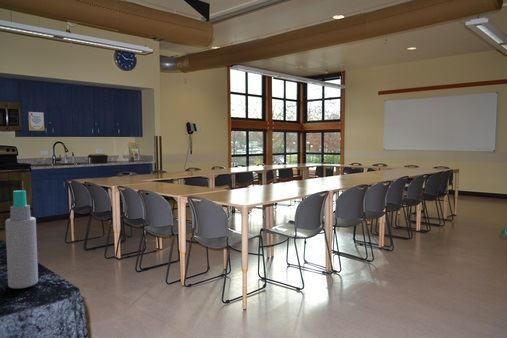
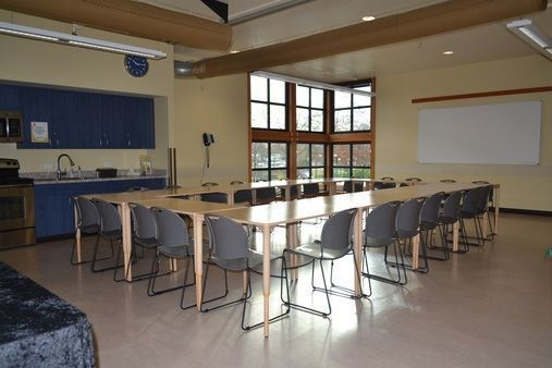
- spray bottle [4,189,39,290]
